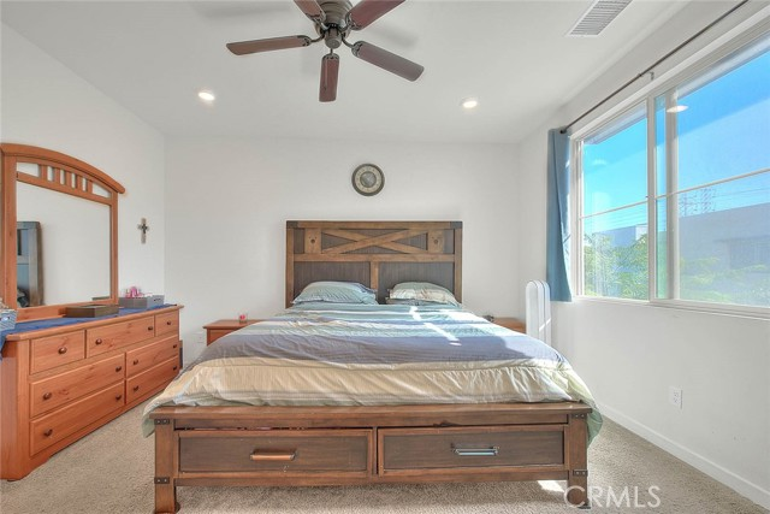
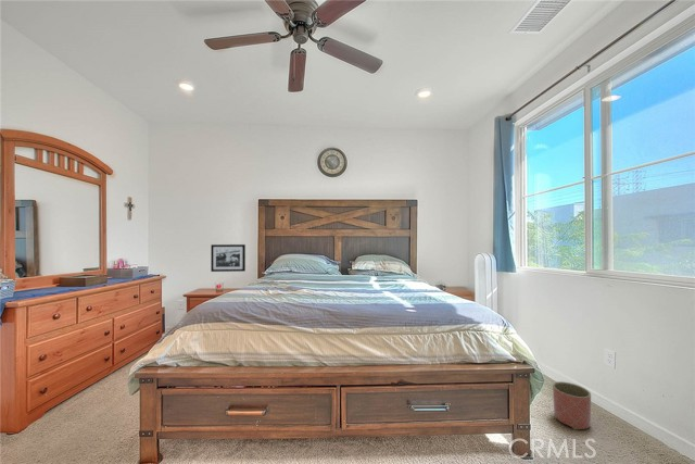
+ picture frame [210,243,247,273]
+ planter [552,380,592,430]
